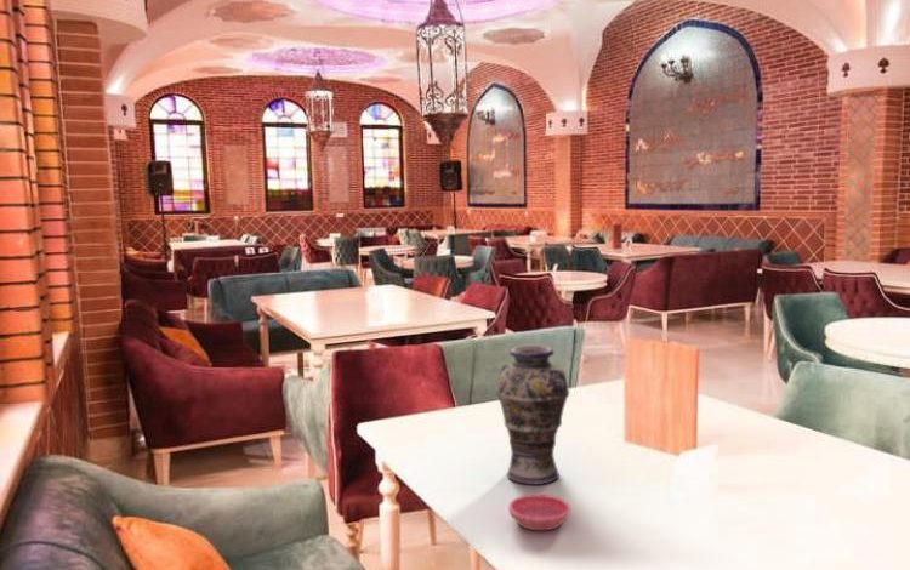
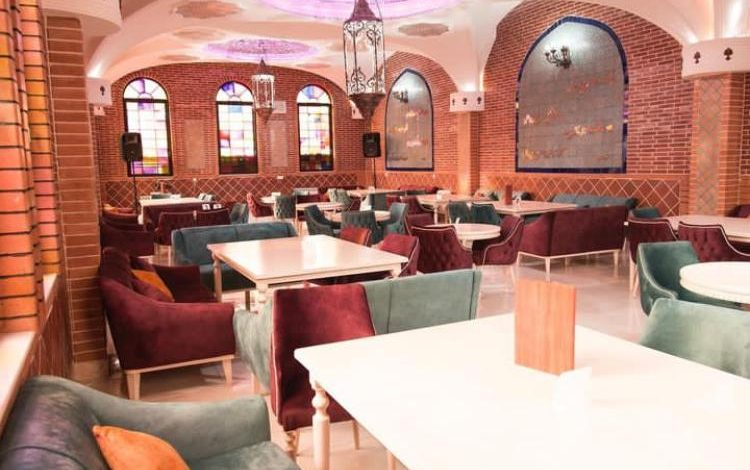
- saucer [507,494,571,531]
- vase [495,344,570,486]
